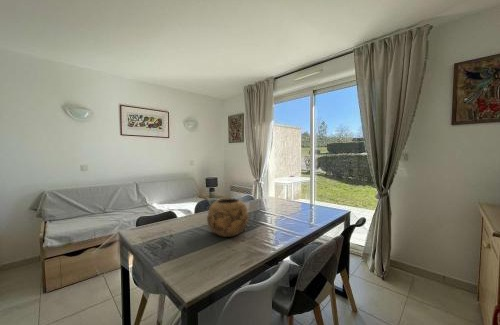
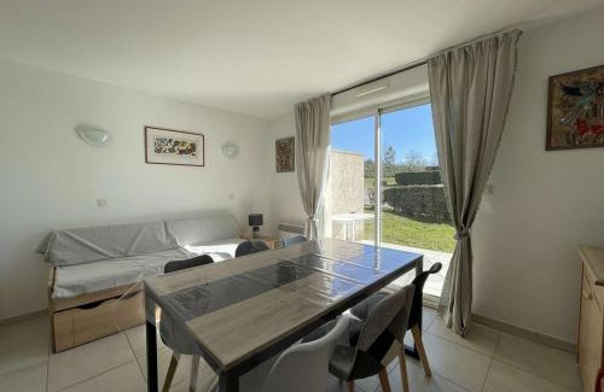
- decorative bowl [206,198,250,238]
